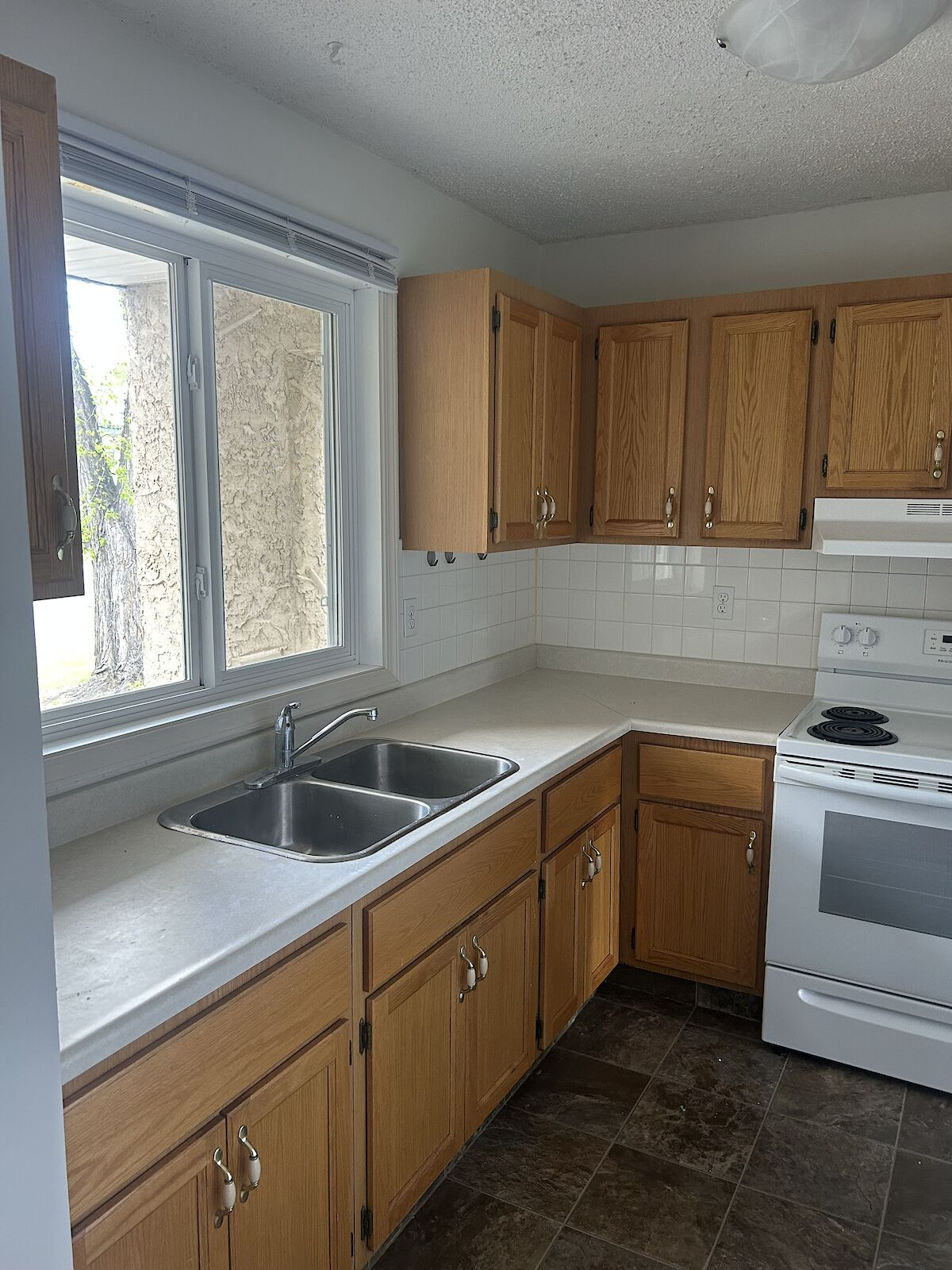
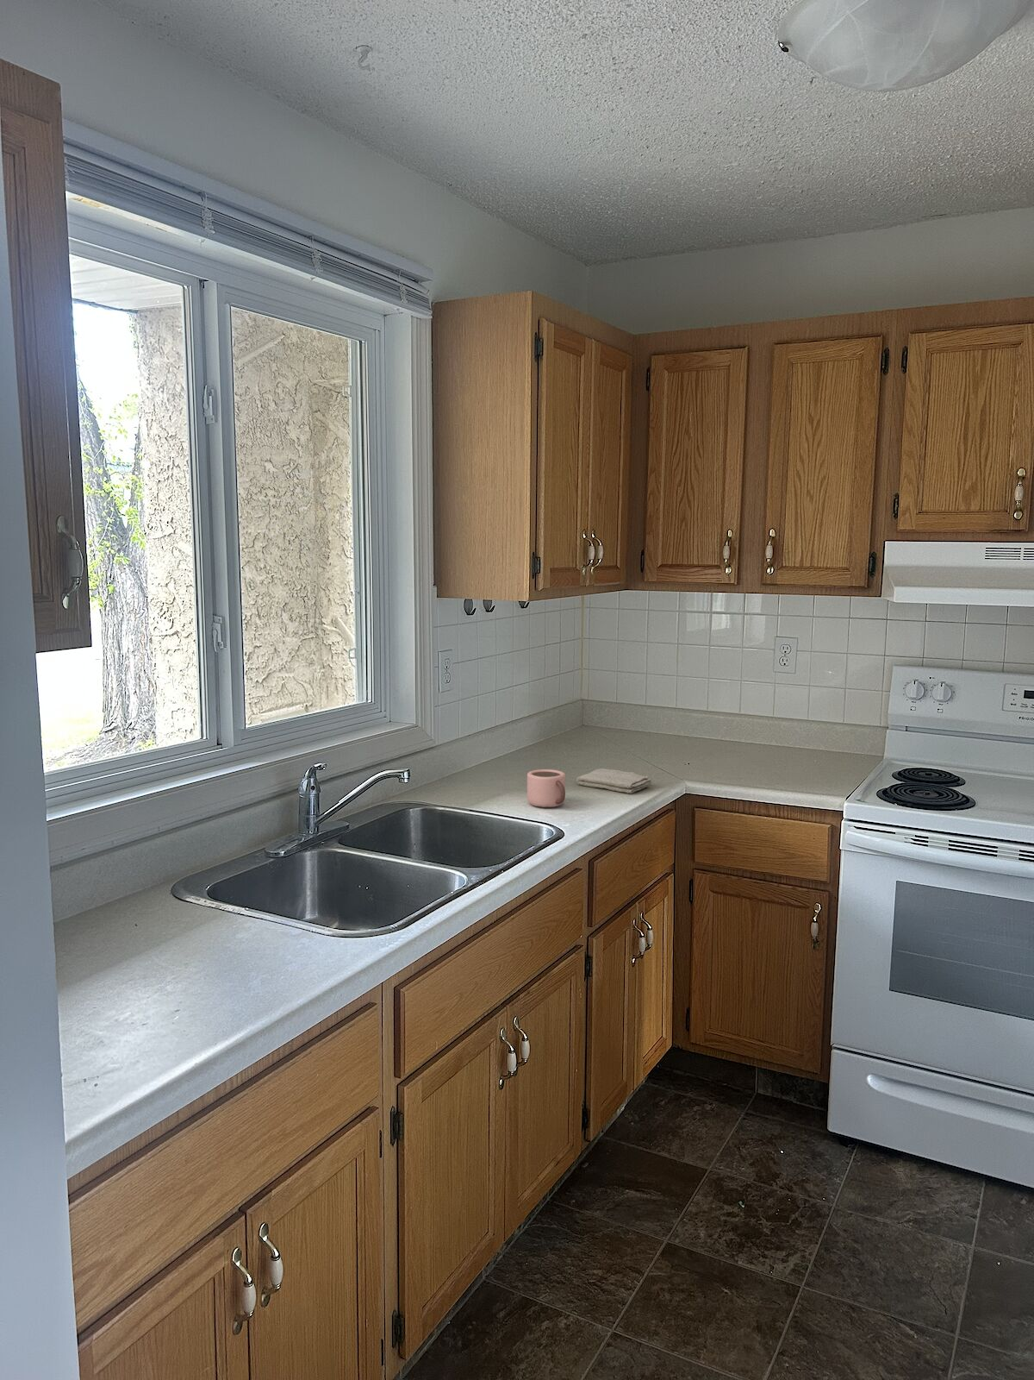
+ mug [527,768,566,808]
+ washcloth [576,767,653,794]
